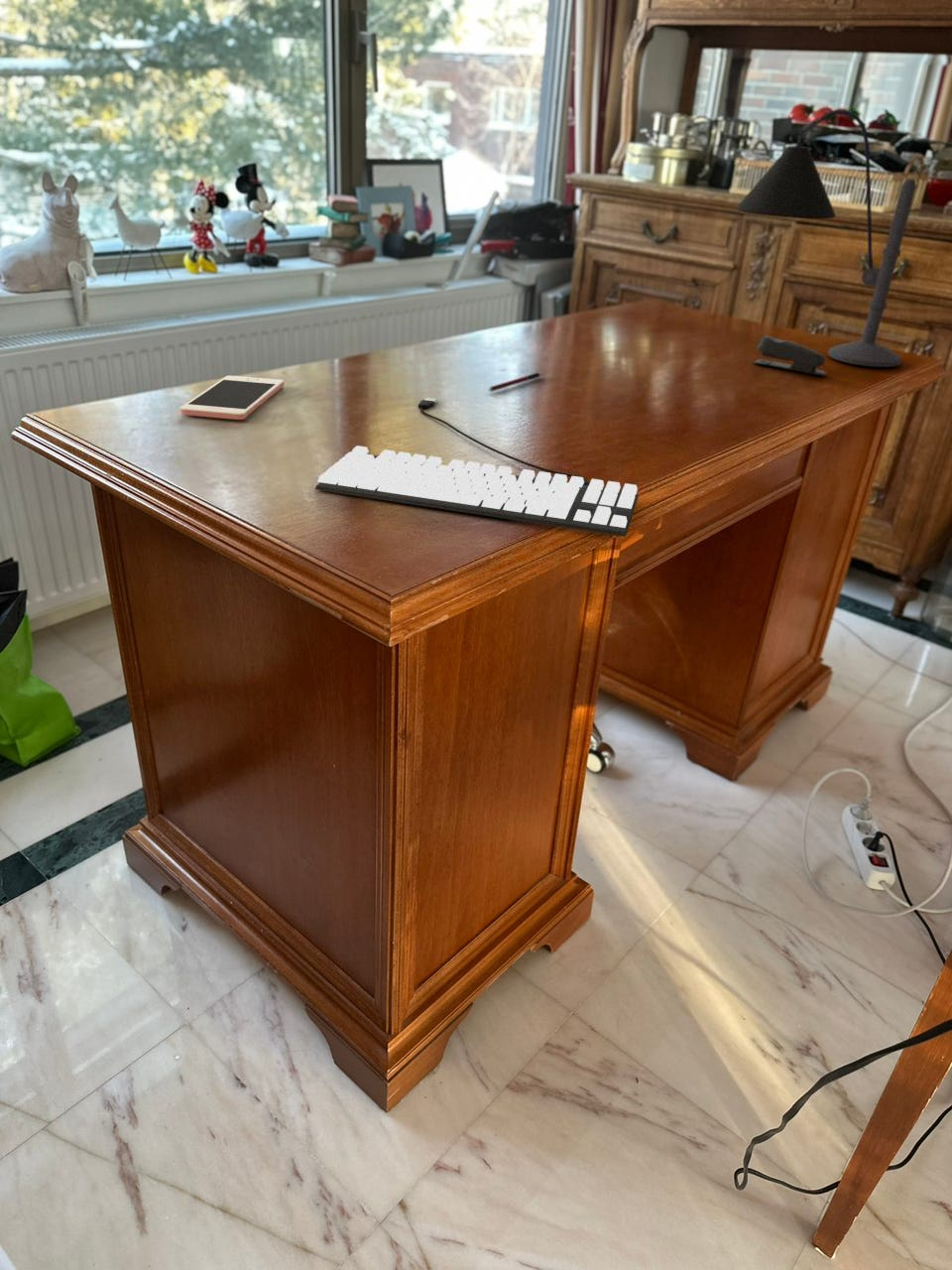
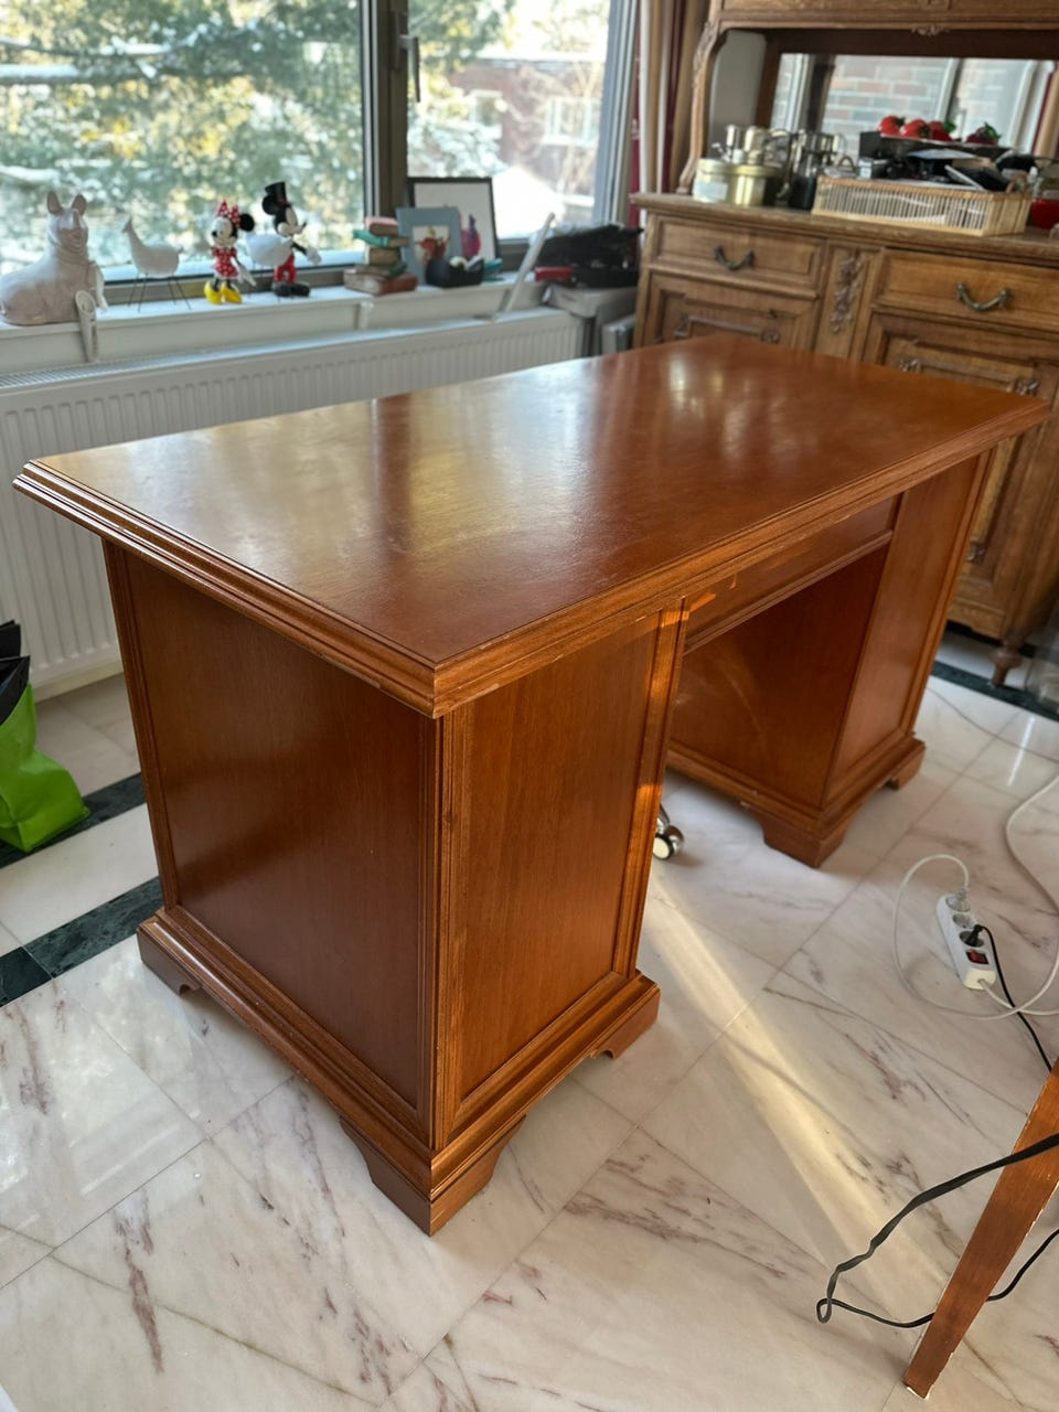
- pen [488,372,544,393]
- stapler [753,334,828,376]
- cell phone [179,375,285,421]
- keyboard [314,397,640,538]
- desk lamp [735,109,917,368]
